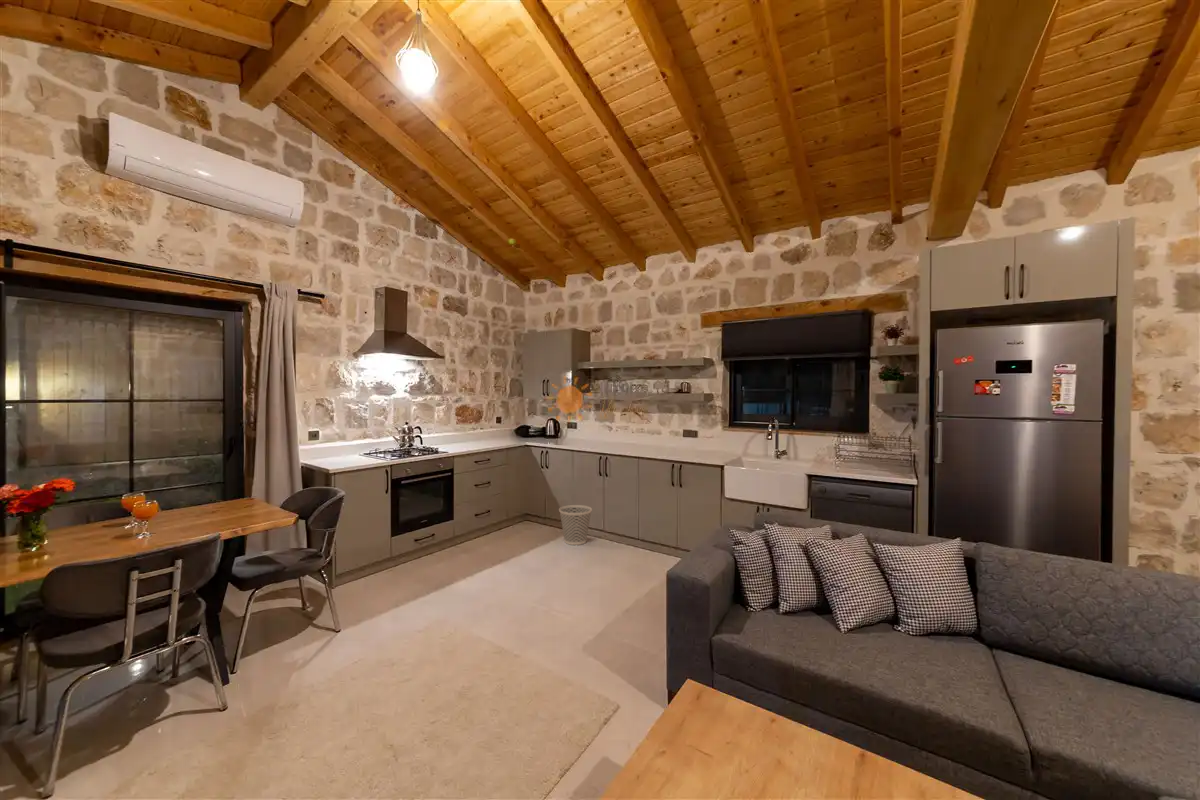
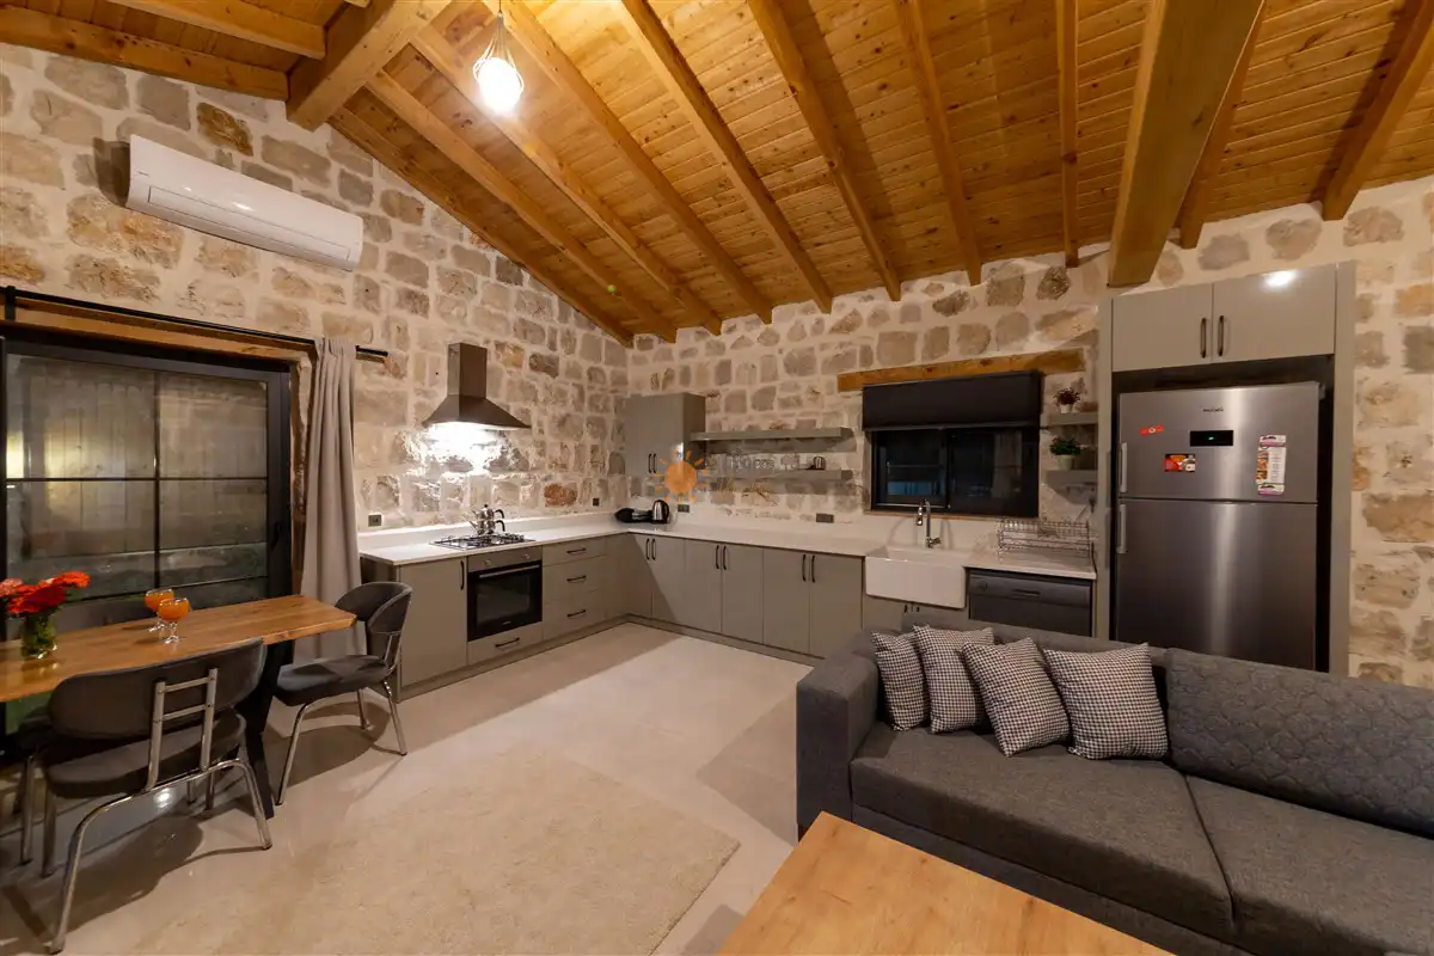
- wastebasket [558,504,593,546]
